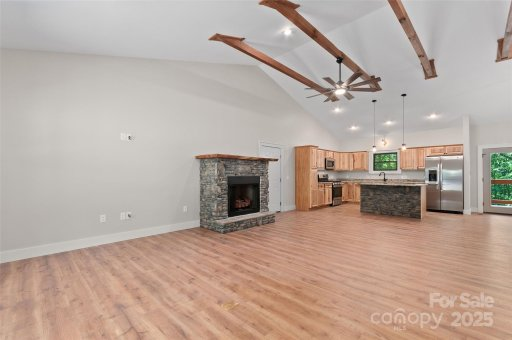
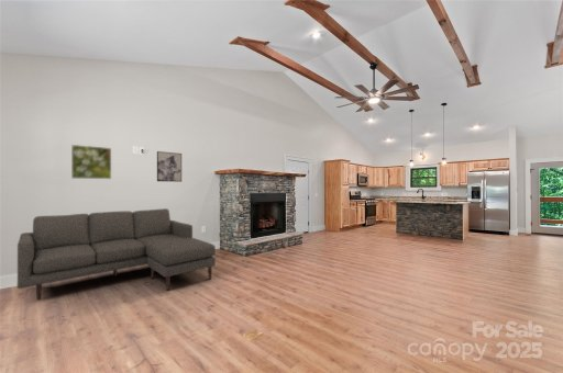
+ sofa [16,207,217,302]
+ wall art [156,150,183,183]
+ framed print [70,144,112,180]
